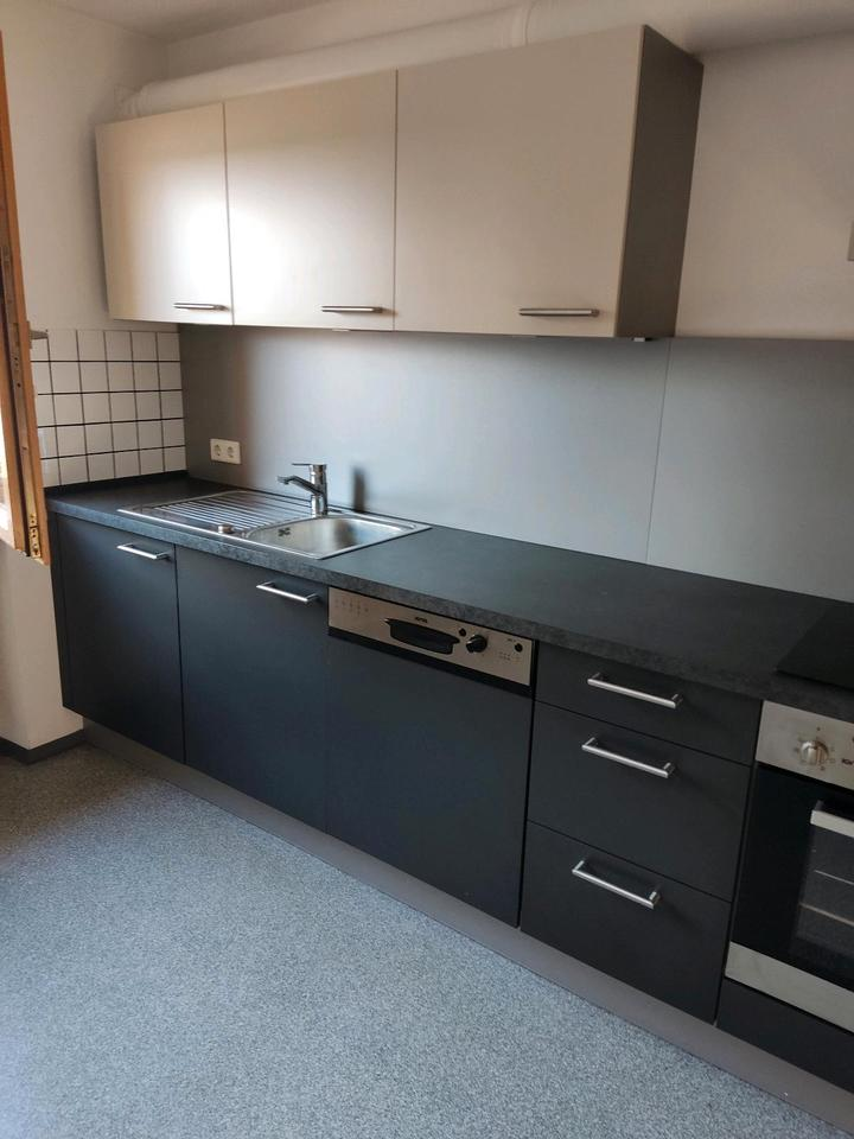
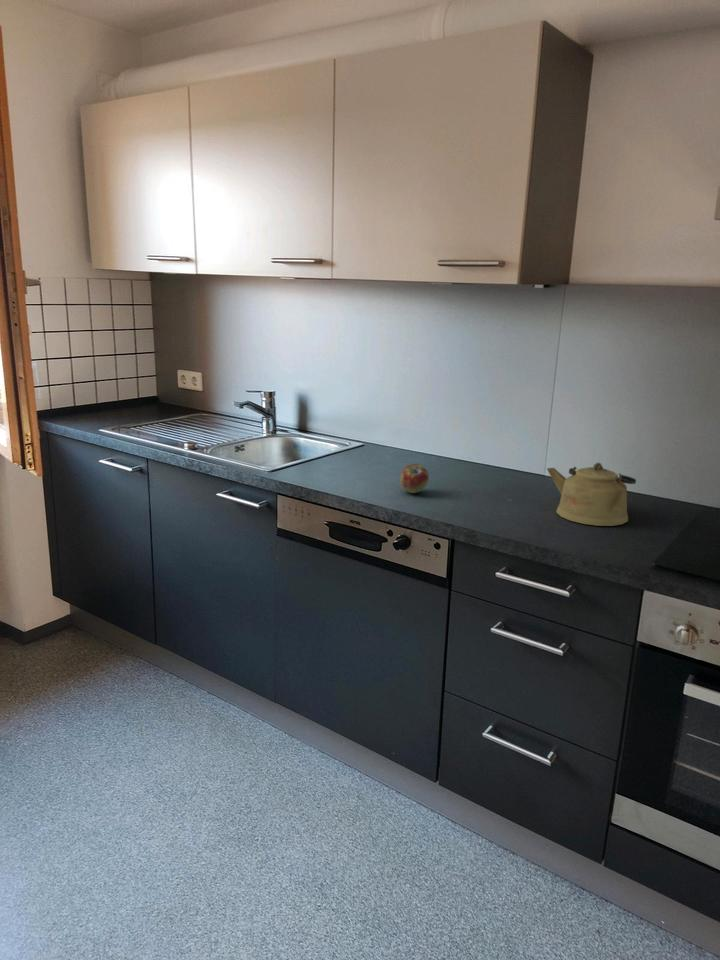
+ kettle [546,461,637,527]
+ fruit [399,463,430,494]
